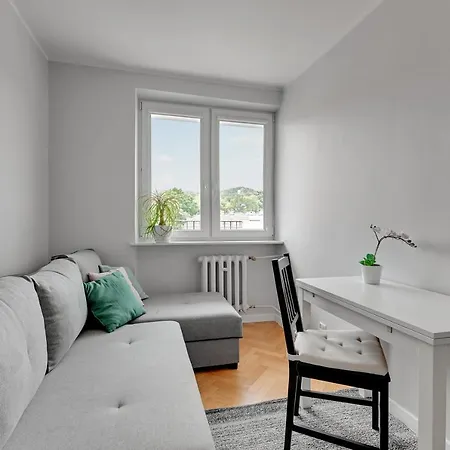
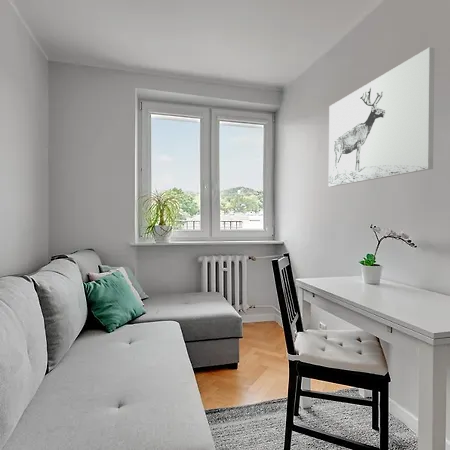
+ wall art [328,46,436,188]
